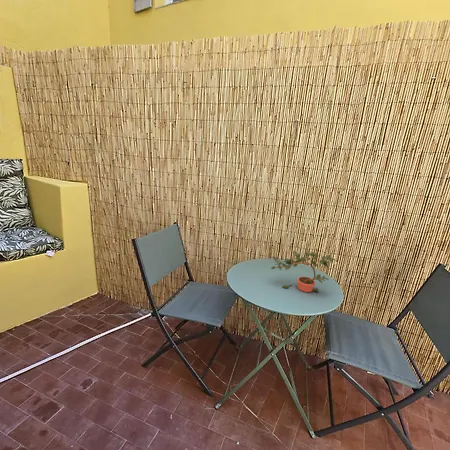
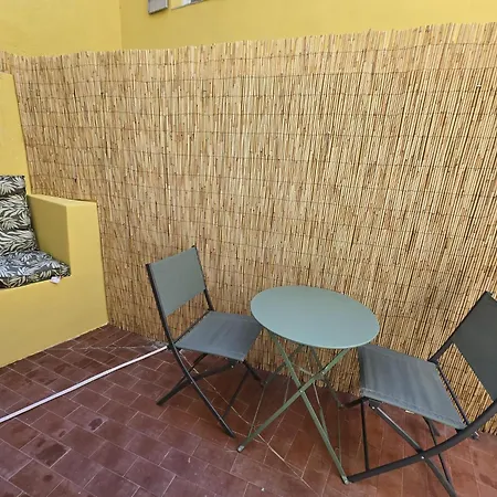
- potted plant [270,249,337,293]
